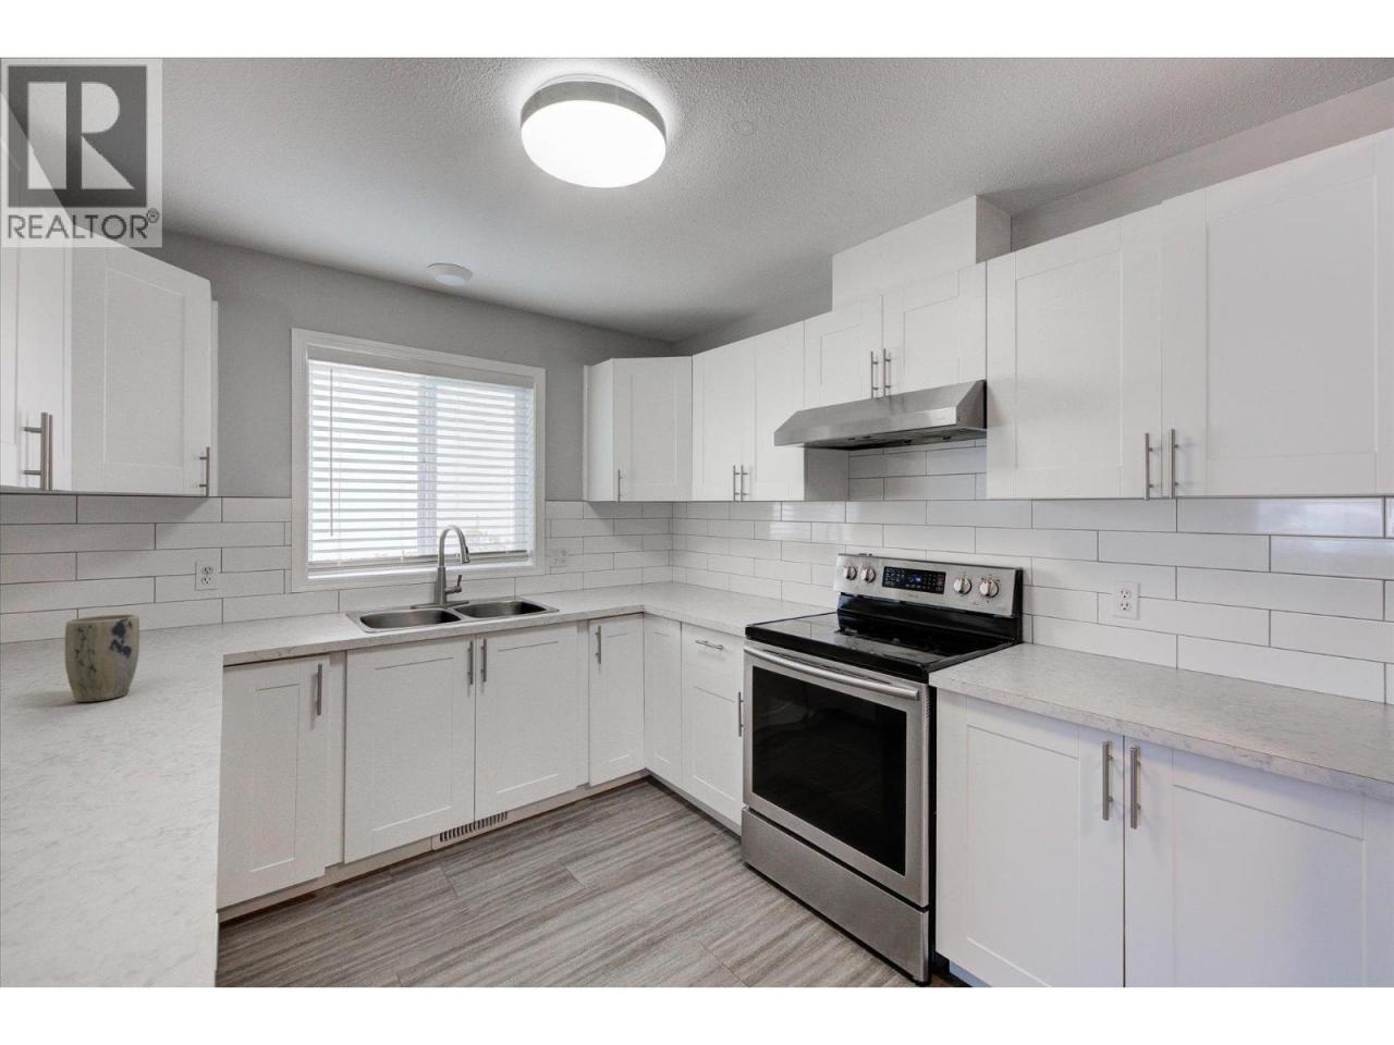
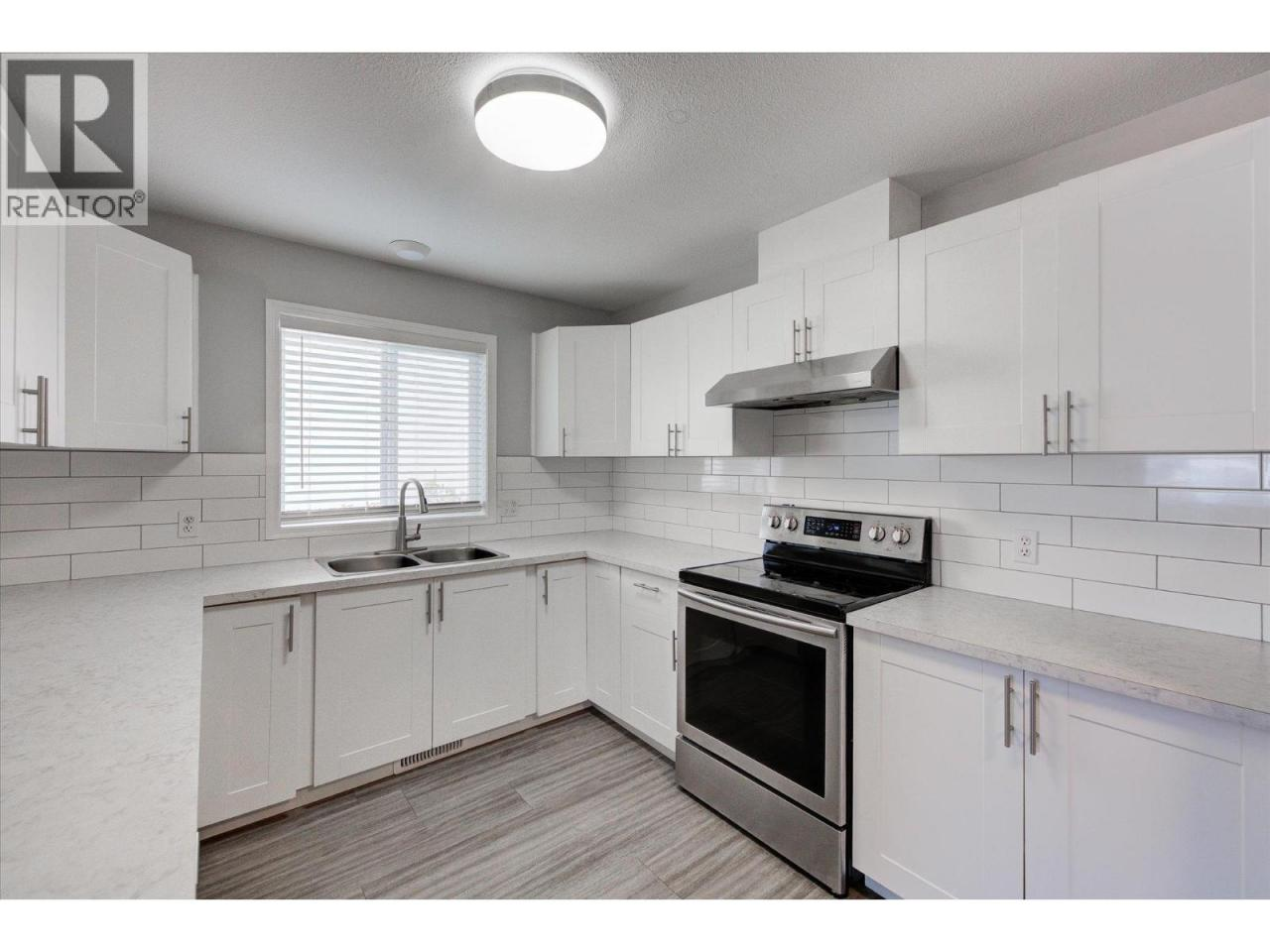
- plant pot [65,613,140,704]
